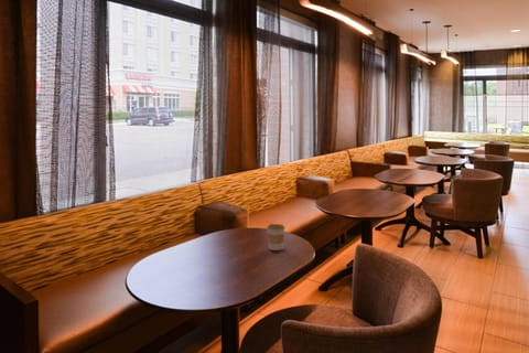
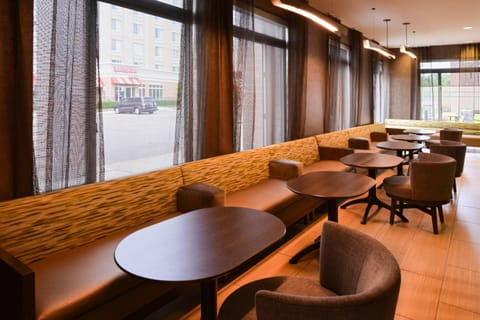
- coffee cup [266,223,287,252]
